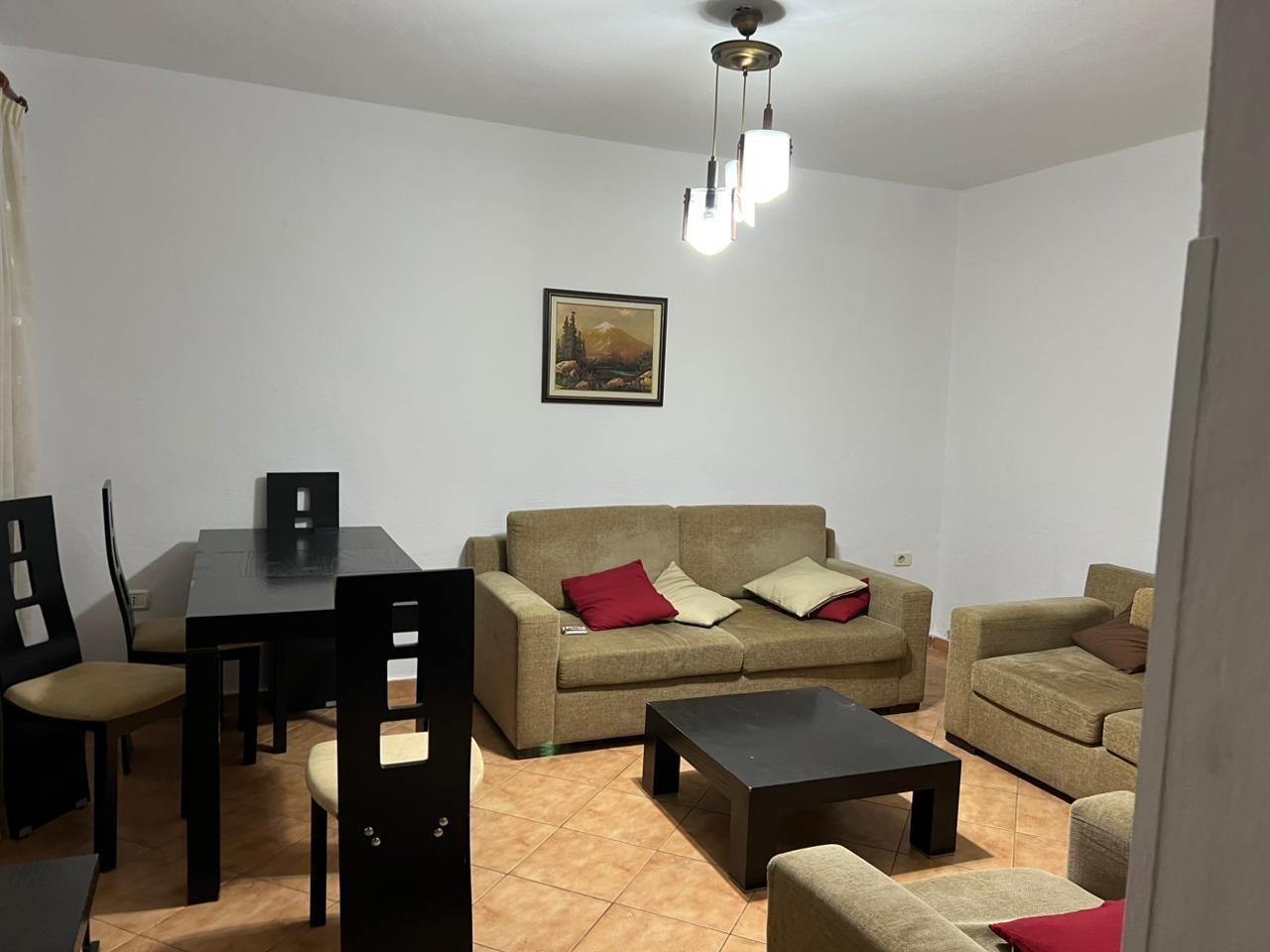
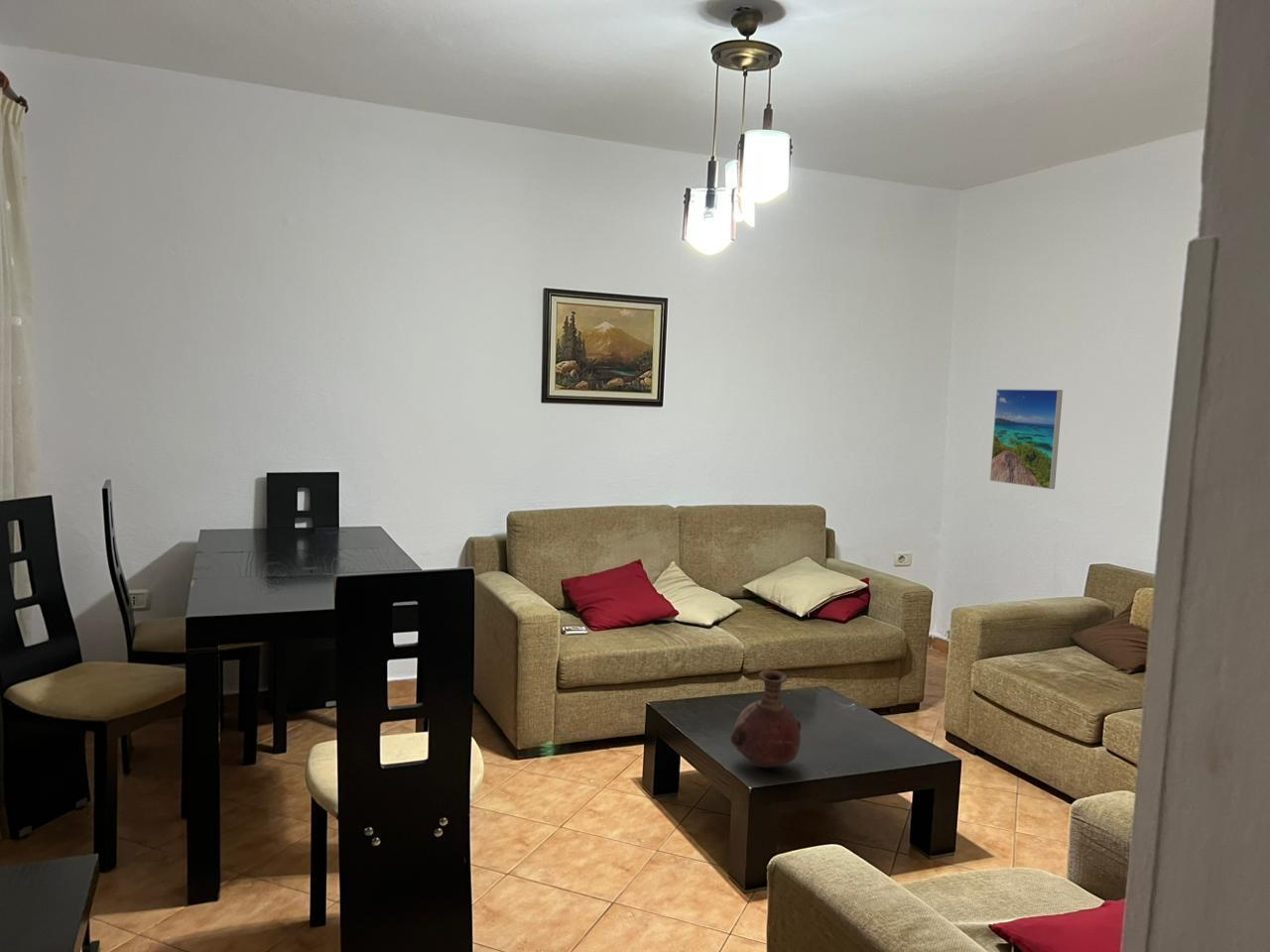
+ vase [729,669,802,769]
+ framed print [989,388,1064,490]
